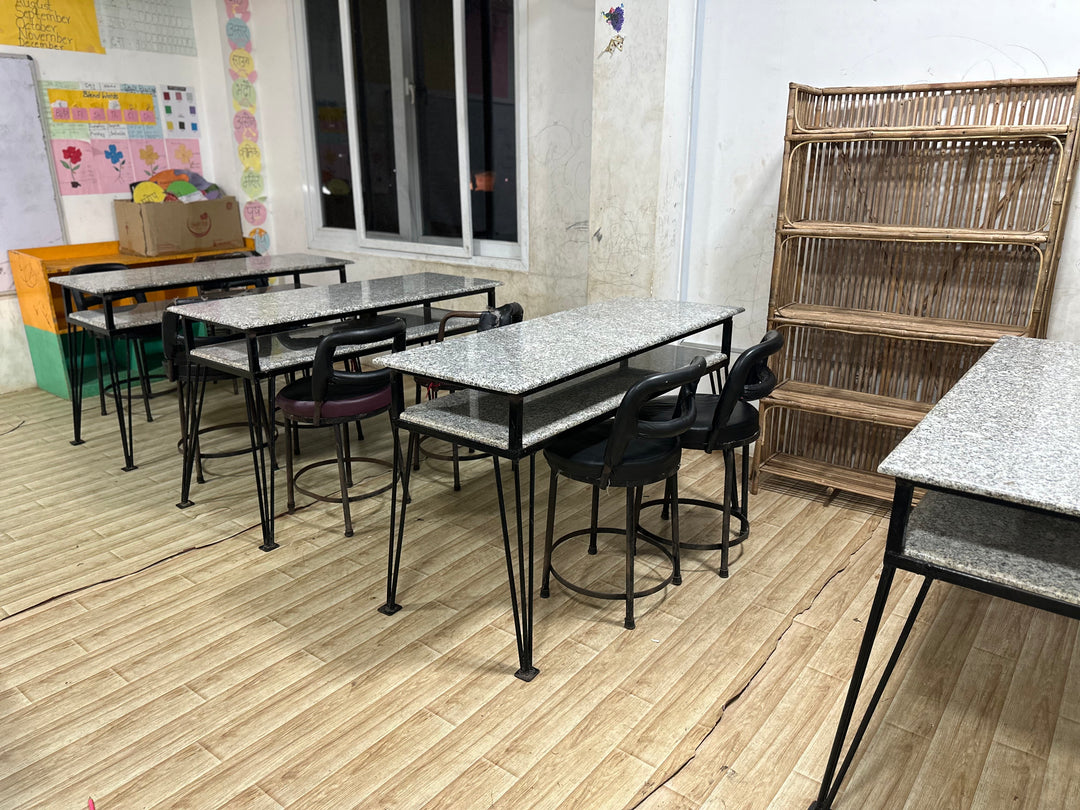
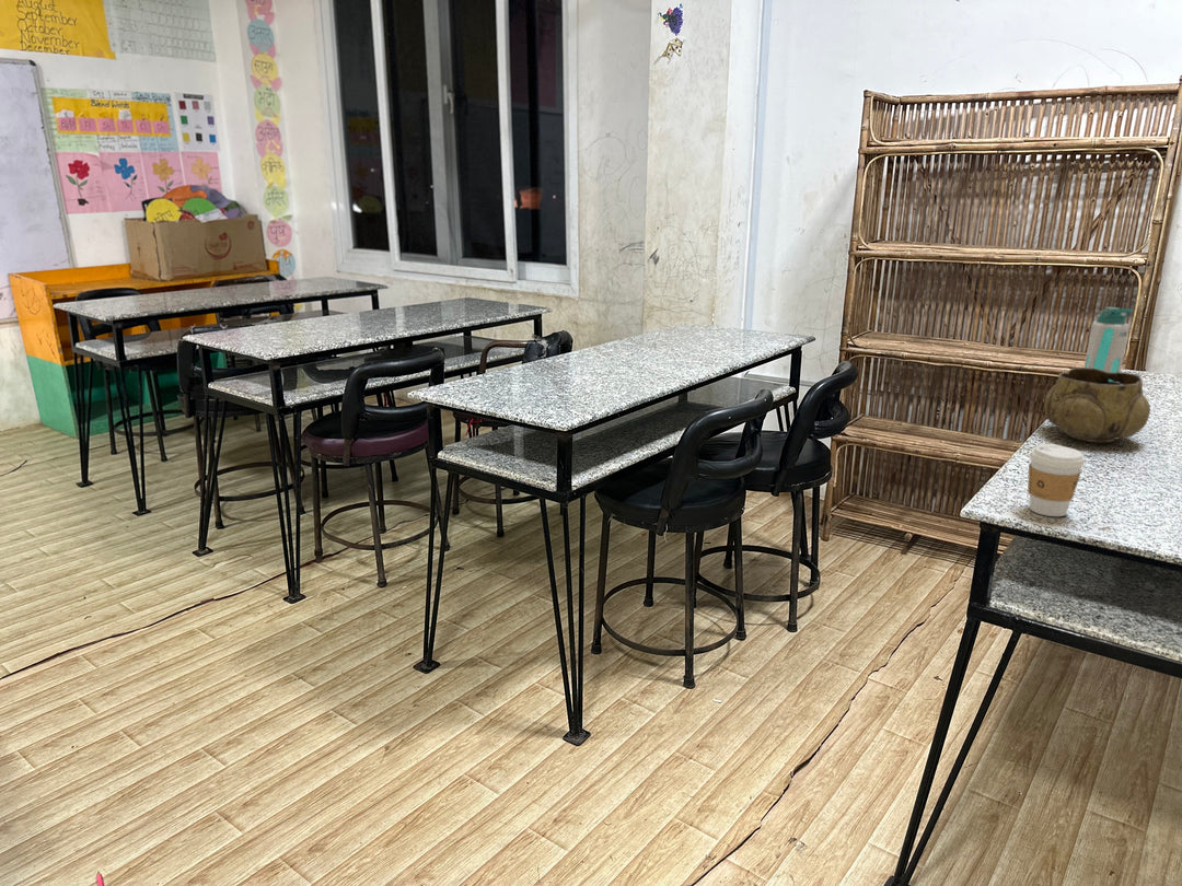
+ decorative bowl [1043,366,1151,443]
+ coffee cup [1027,443,1086,517]
+ water bottle [1084,306,1133,383]
